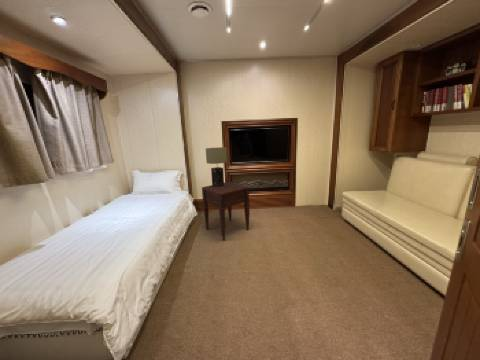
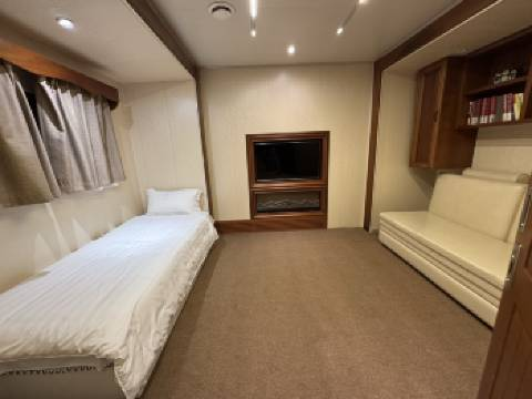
- nightstand [201,181,251,241]
- table lamp [205,146,228,187]
